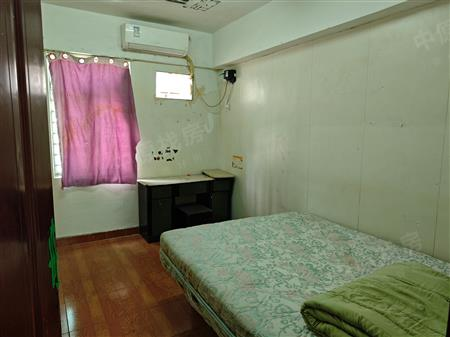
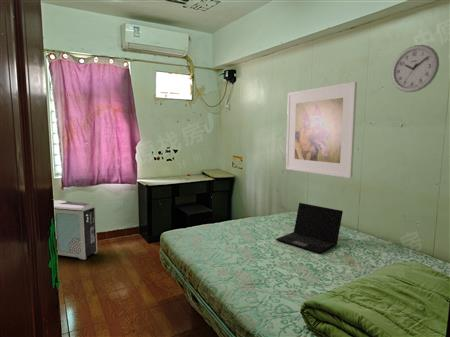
+ wall clock [390,44,440,93]
+ laptop [275,202,344,255]
+ air purifier [53,199,98,261]
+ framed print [285,81,358,179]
